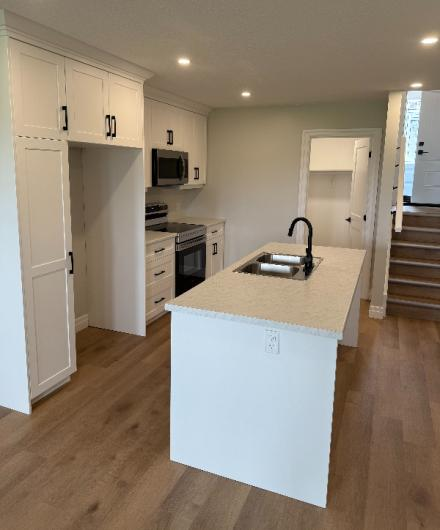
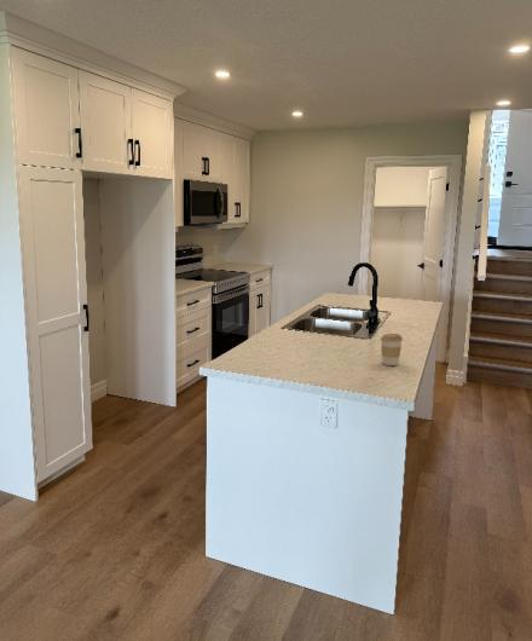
+ coffee cup [380,333,404,366]
